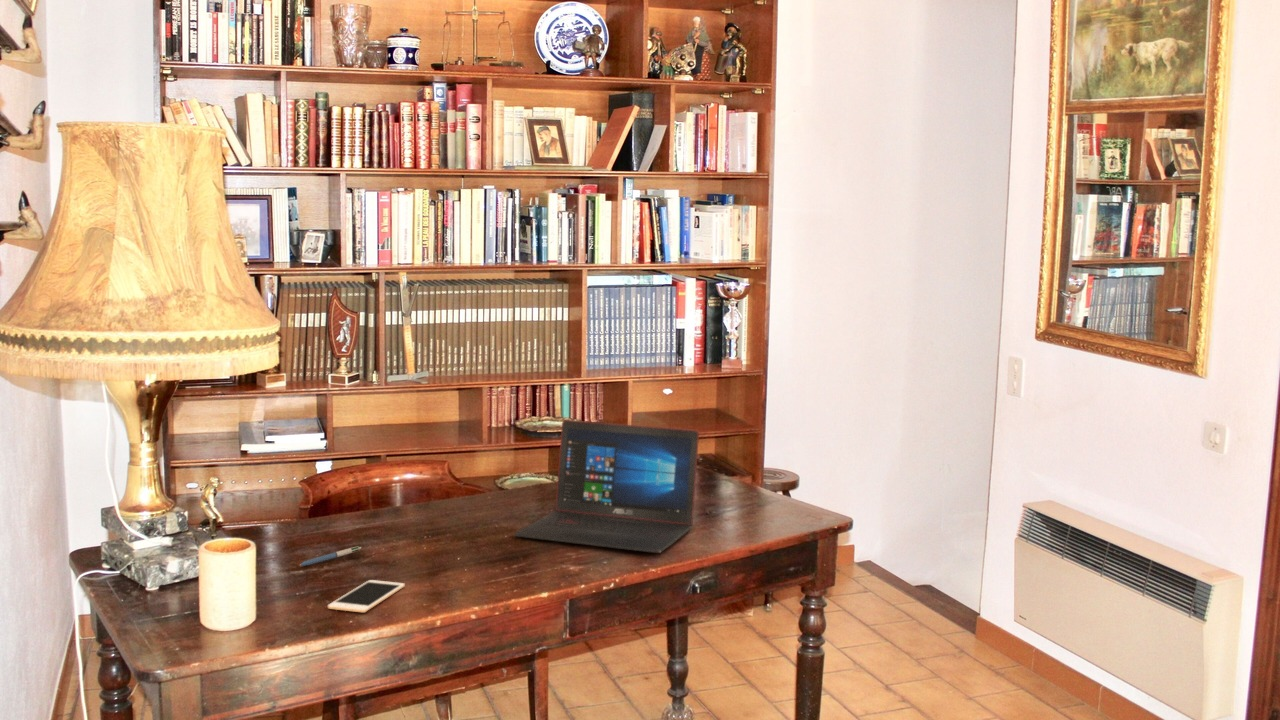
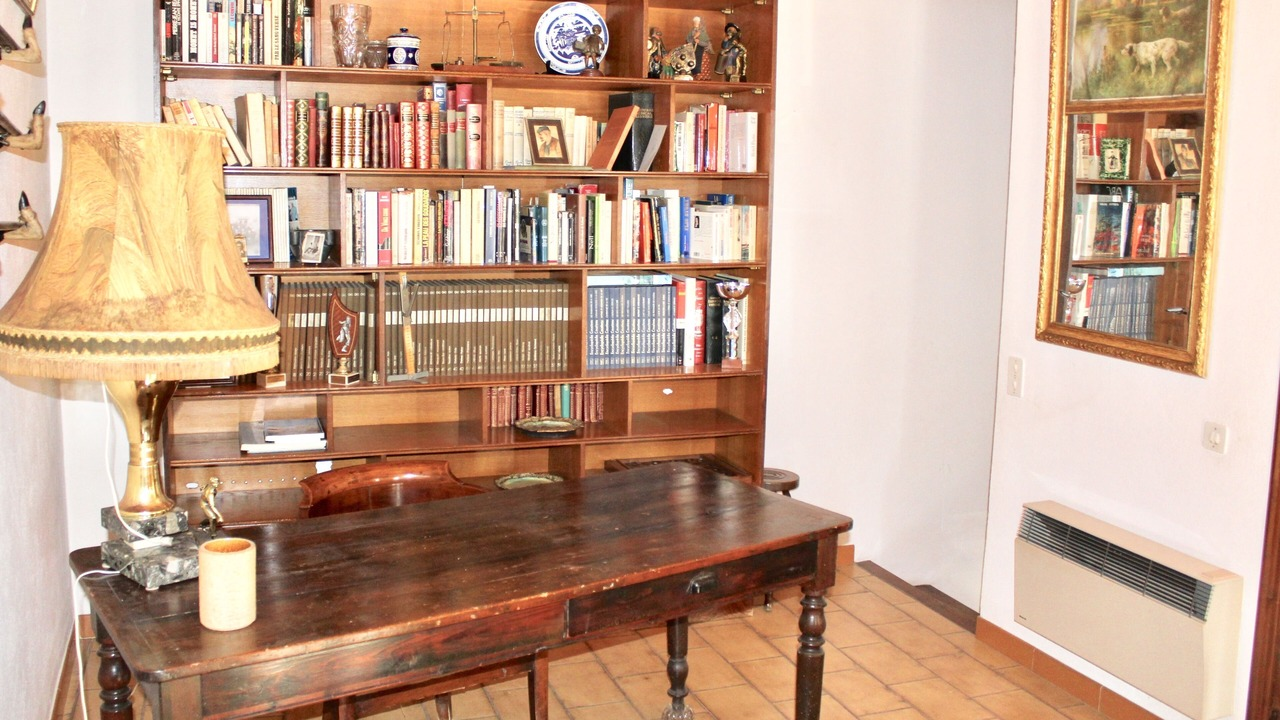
- laptop [513,419,700,554]
- cell phone [327,579,406,613]
- pen [299,545,362,567]
